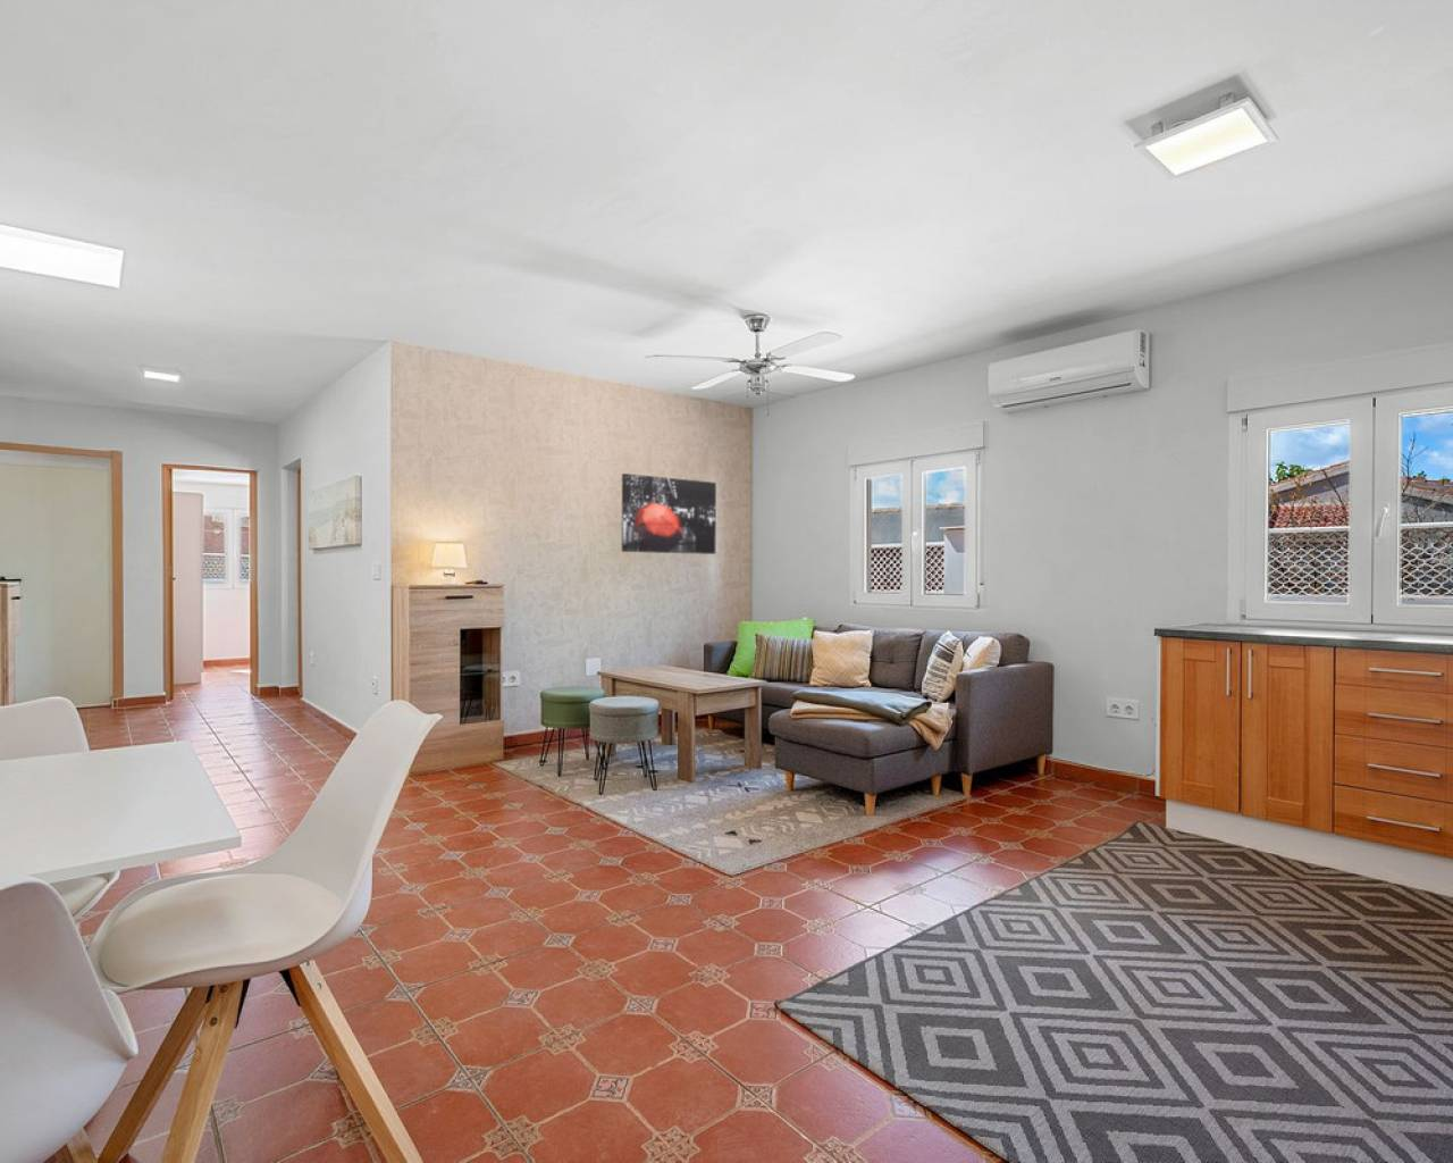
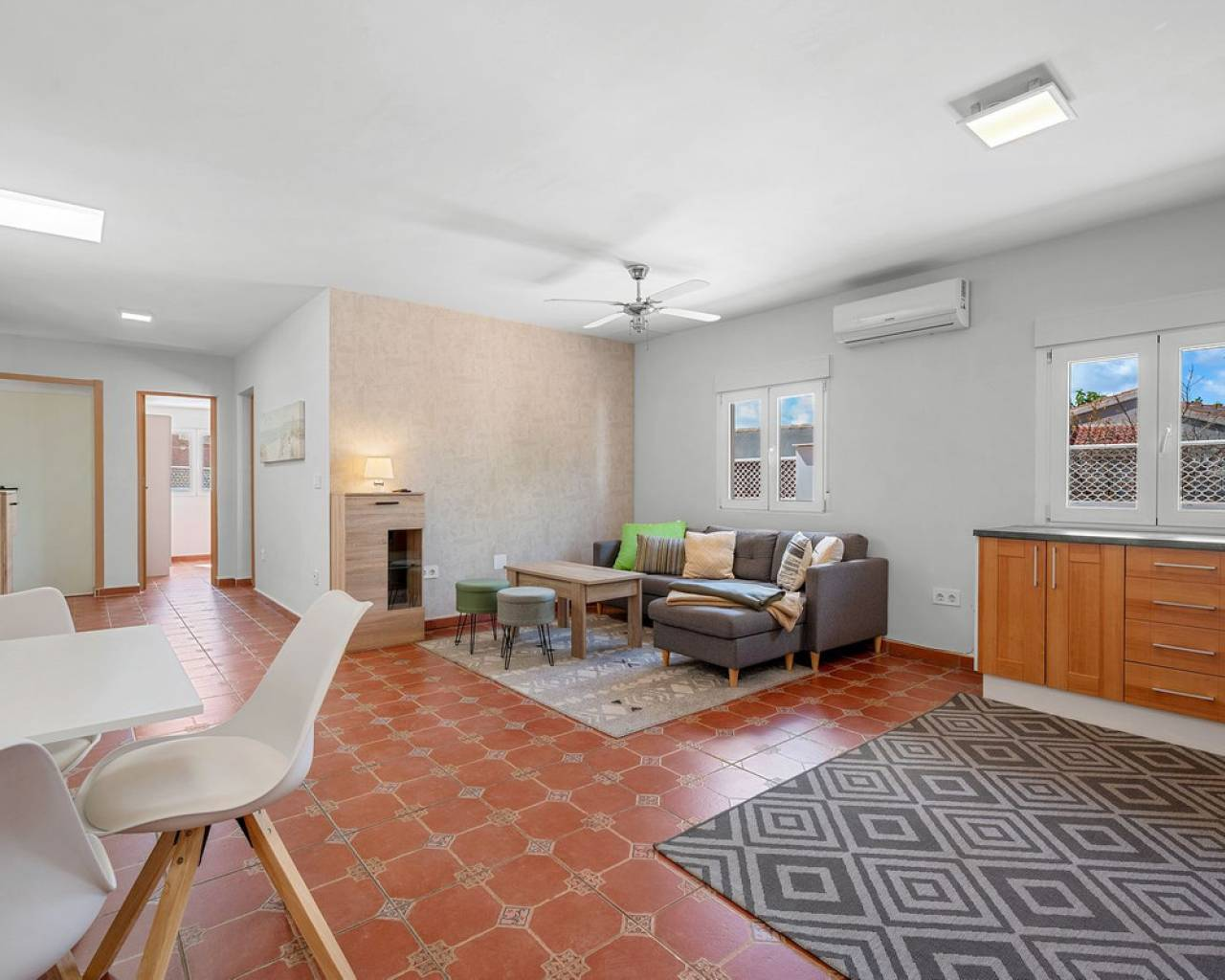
- wall art [620,472,718,555]
